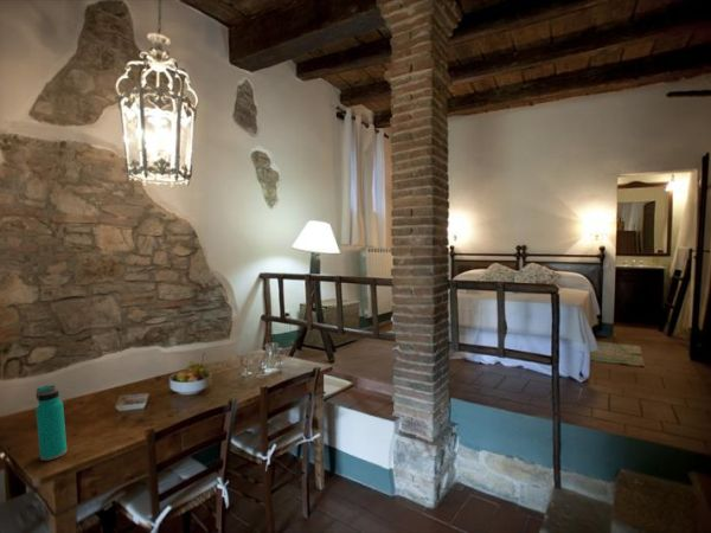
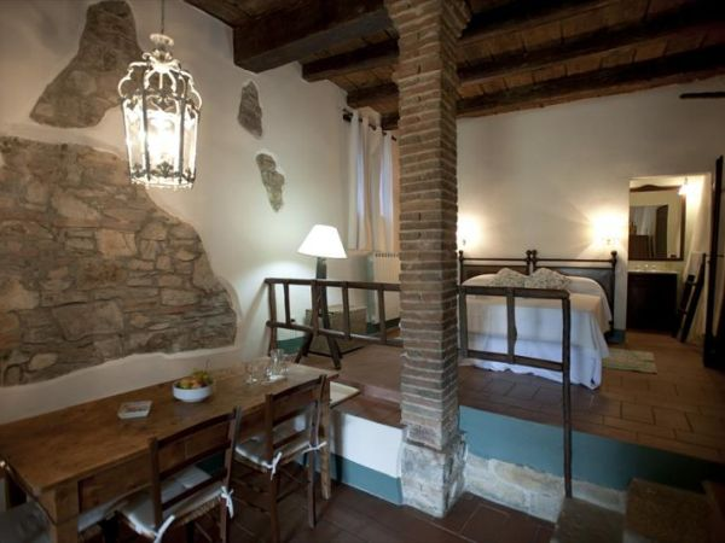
- water bottle [34,384,68,462]
